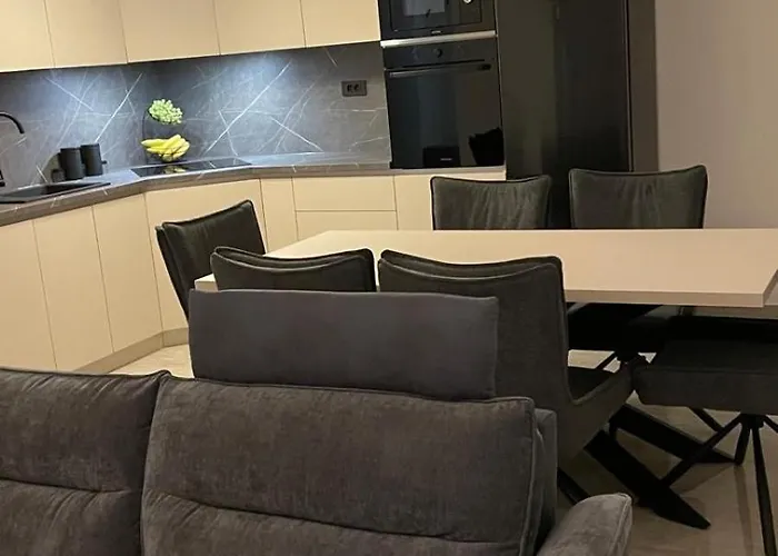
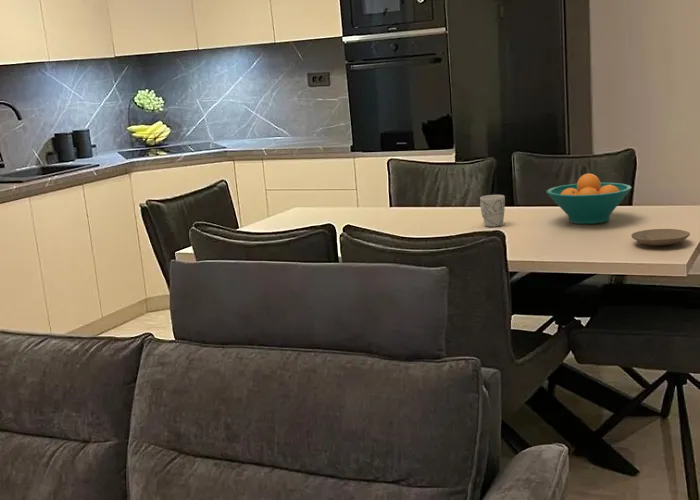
+ plate [630,228,691,246]
+ fruit bowl [545,173,632,225]
+ mug [479,194,506,228]
